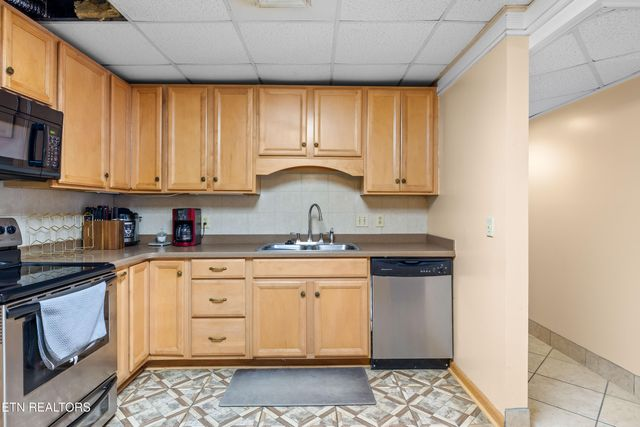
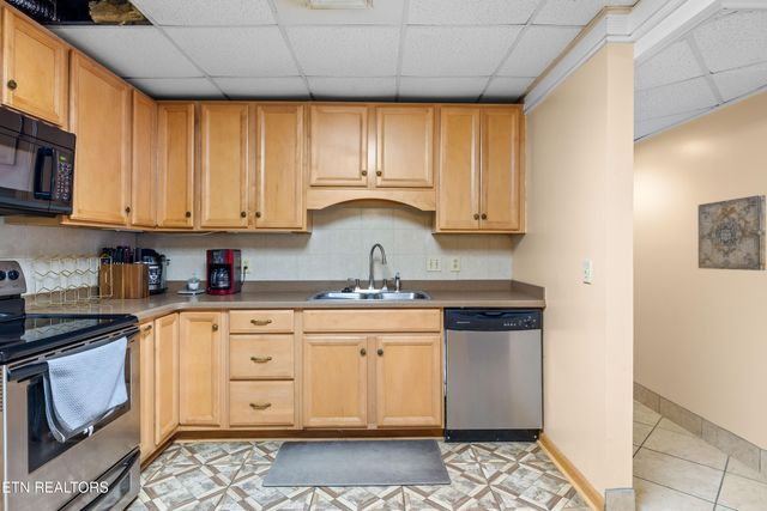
+ wall art [697,194,767,272]
